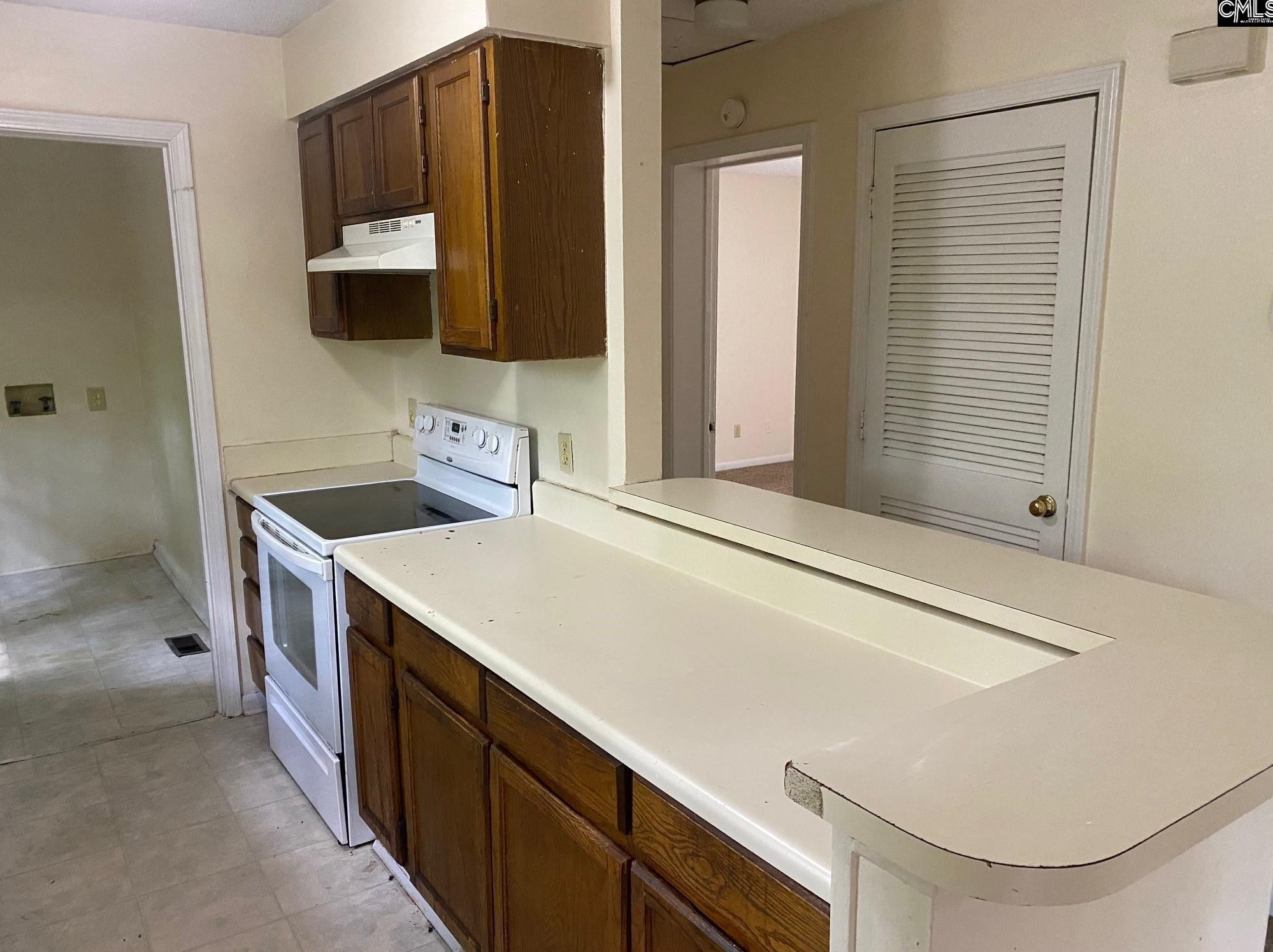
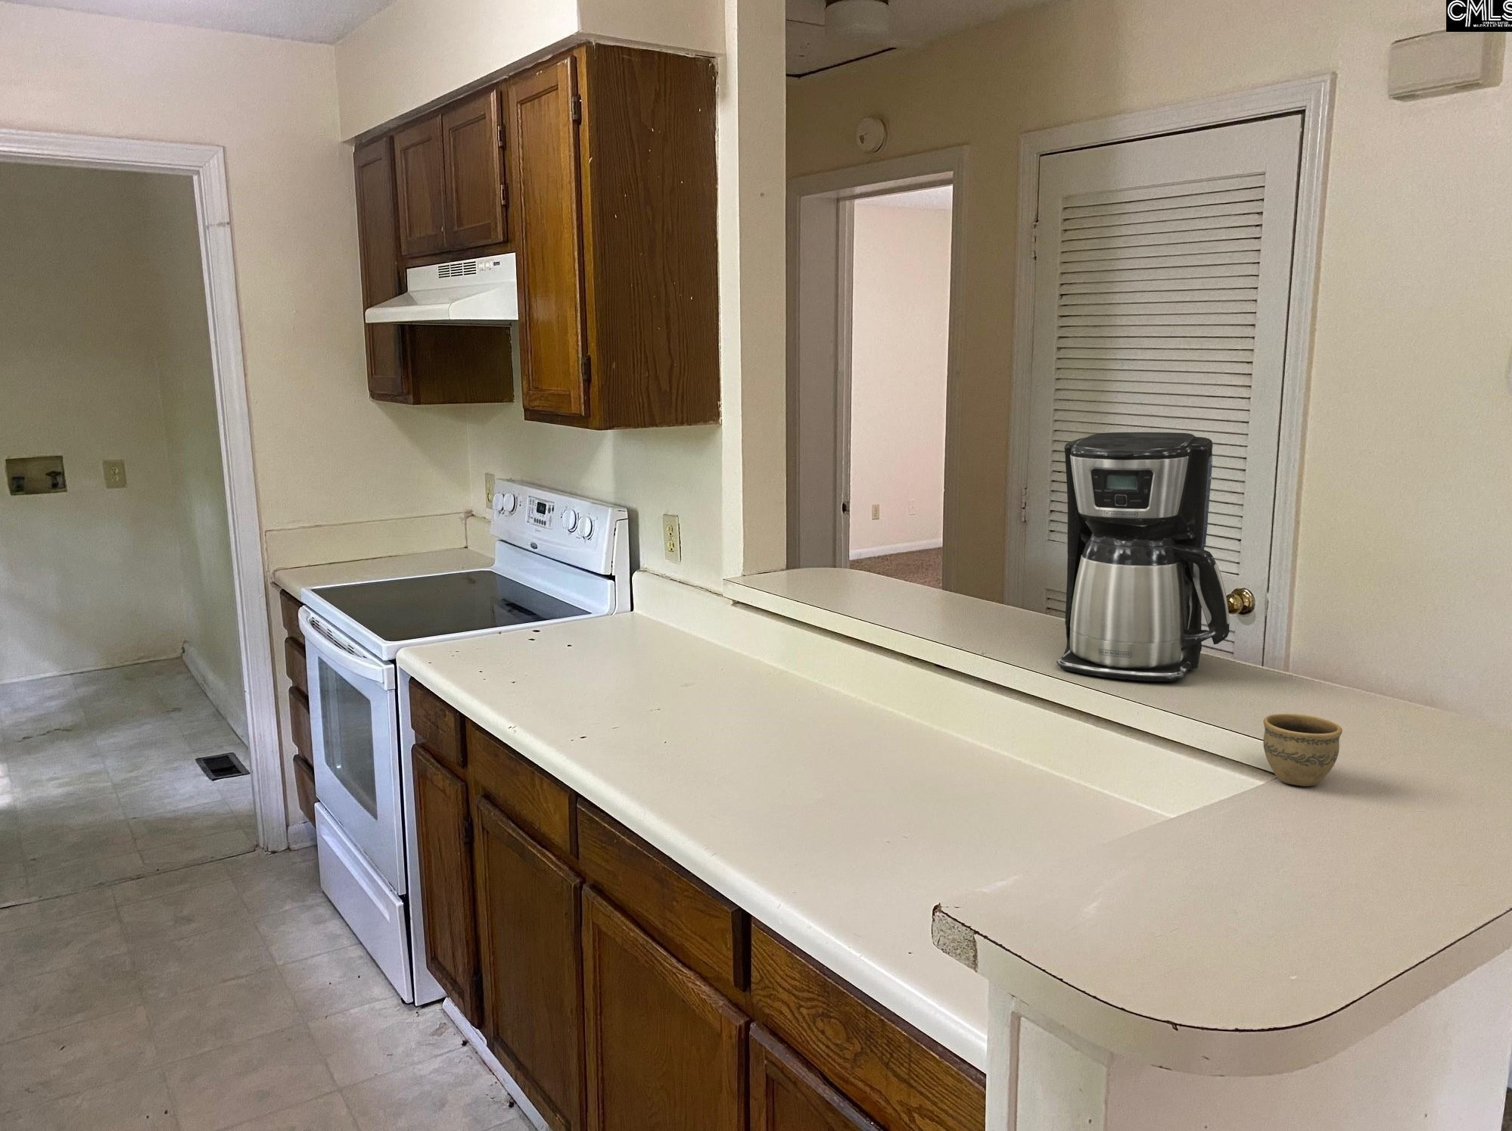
+ coffee maker [1056,431,1231,682]
+ cup [1263,713,1343,786]
